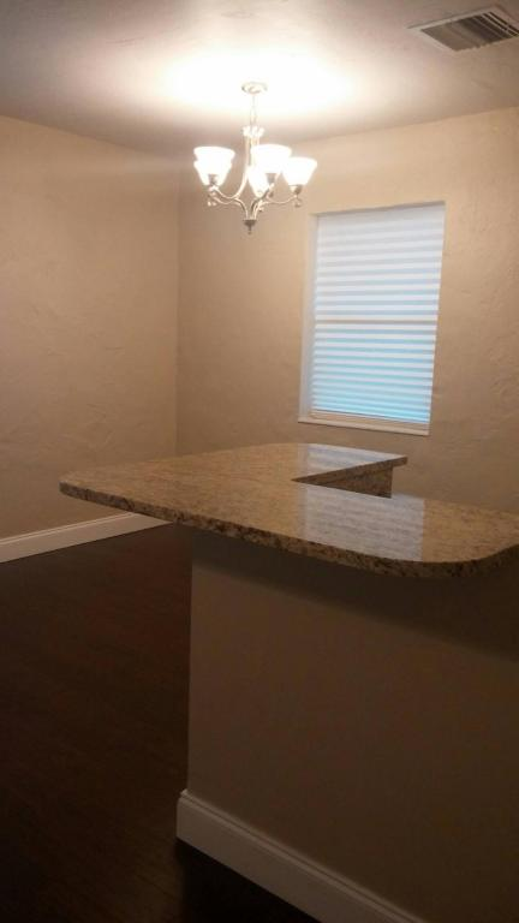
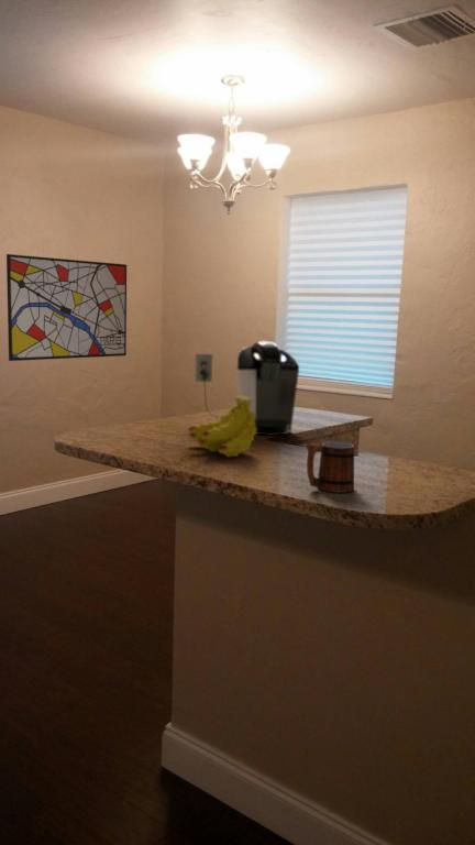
+ coffee maker [194,340,300,437]
+ mug [306,440,355,494]
+ wall art [5,253,128,362]
+ fruit [187,395,256,458]
